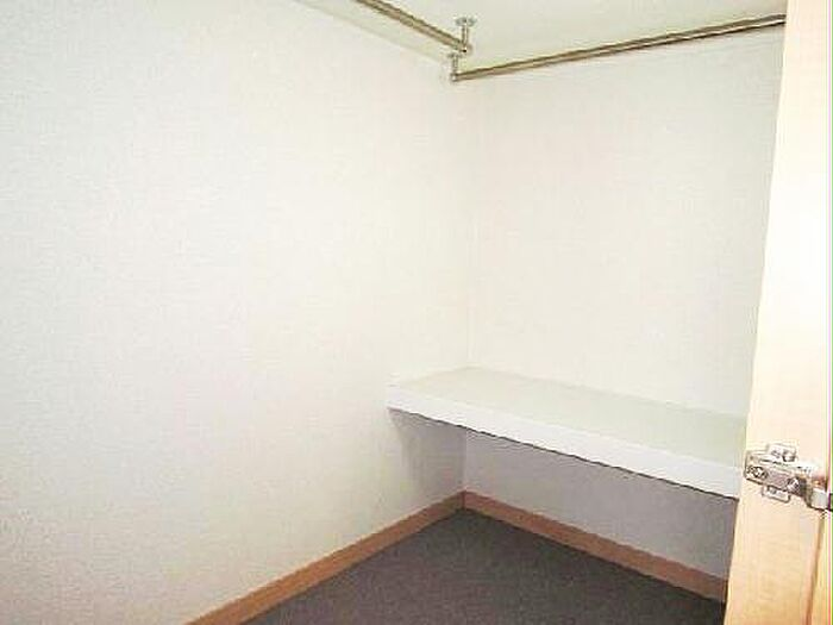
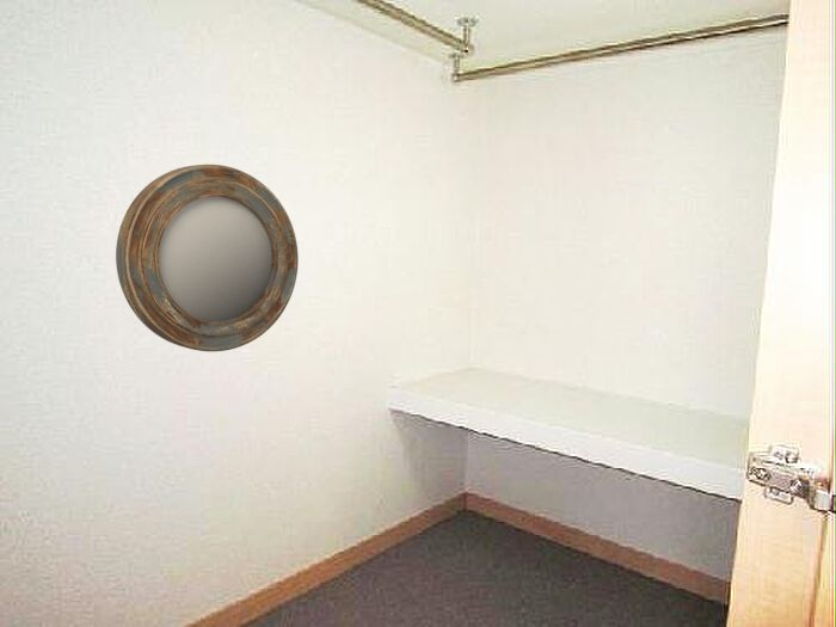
+ home mirror [115,164,300,352]
